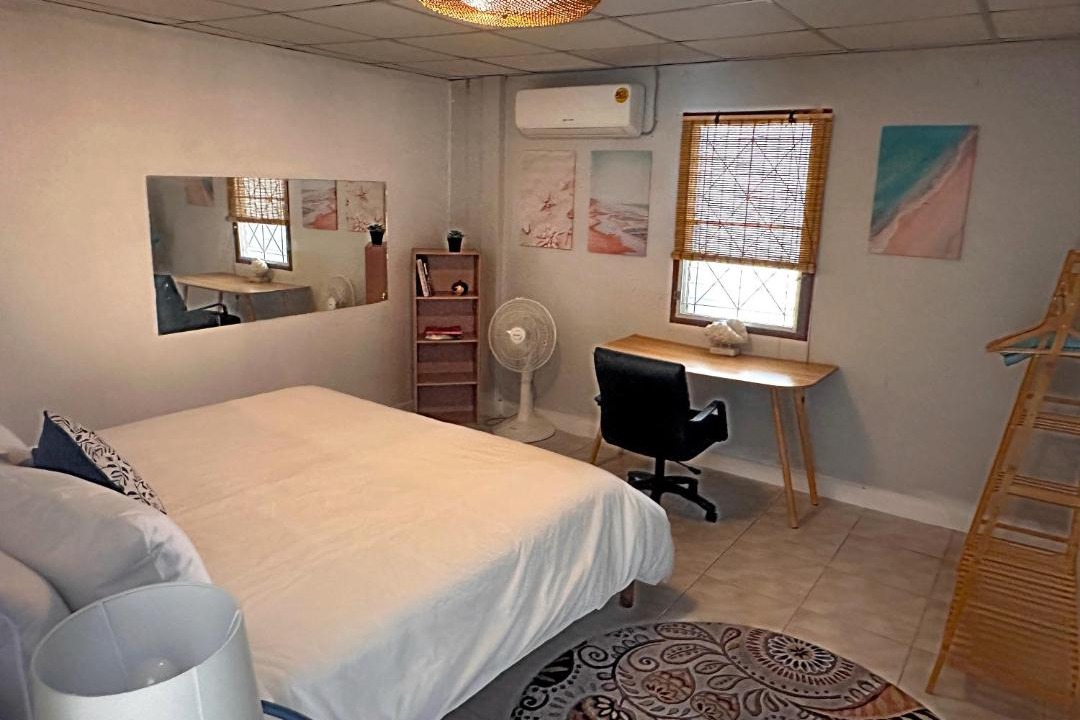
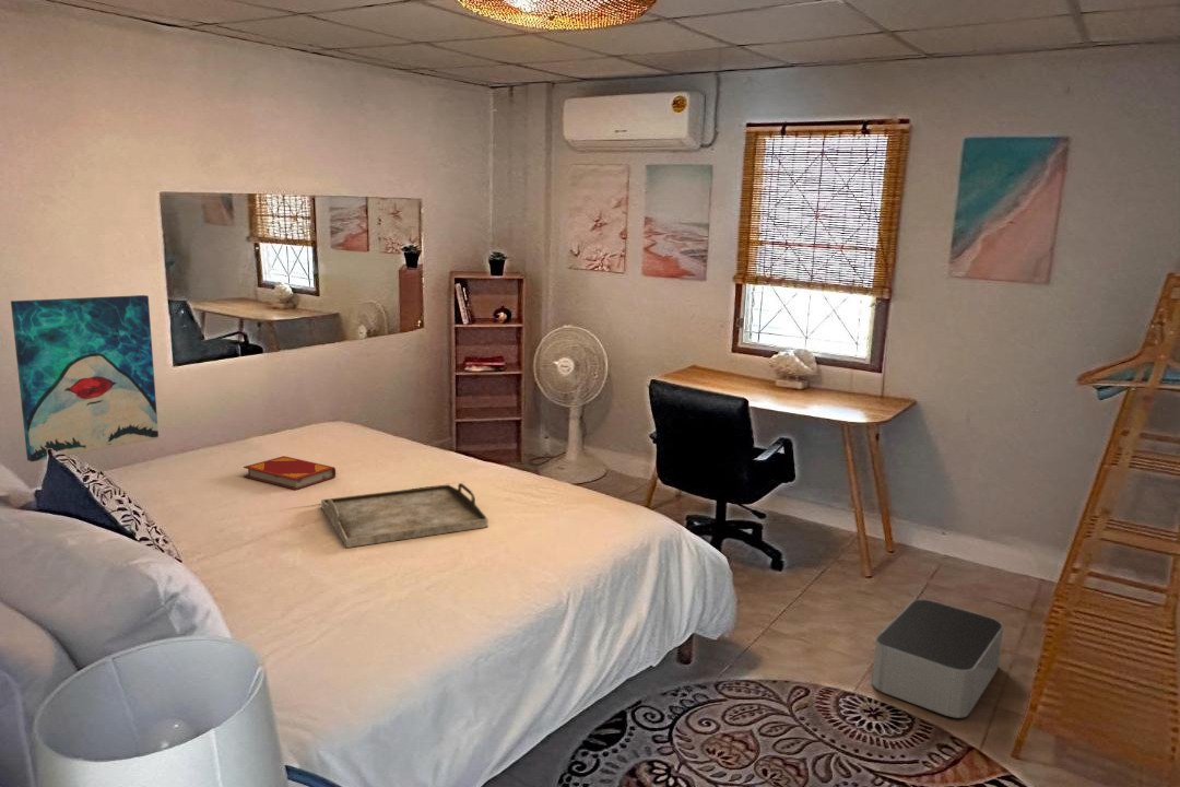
+ storage bin [871,598,1004,719]
+ wall art [10,294,160,462]
+ serving tray [320,482,489,549]
+ hardback book [243,455,337,491]
